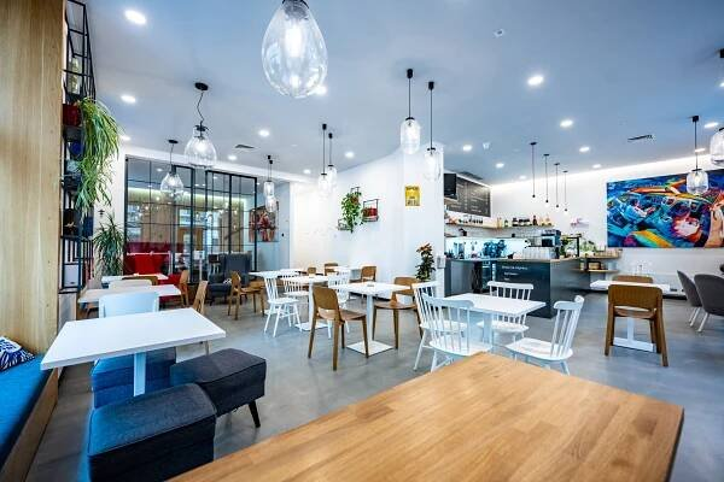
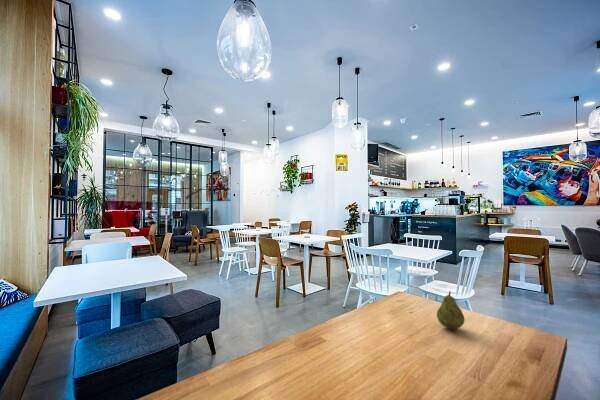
+ fruit [436,290,466,330]
